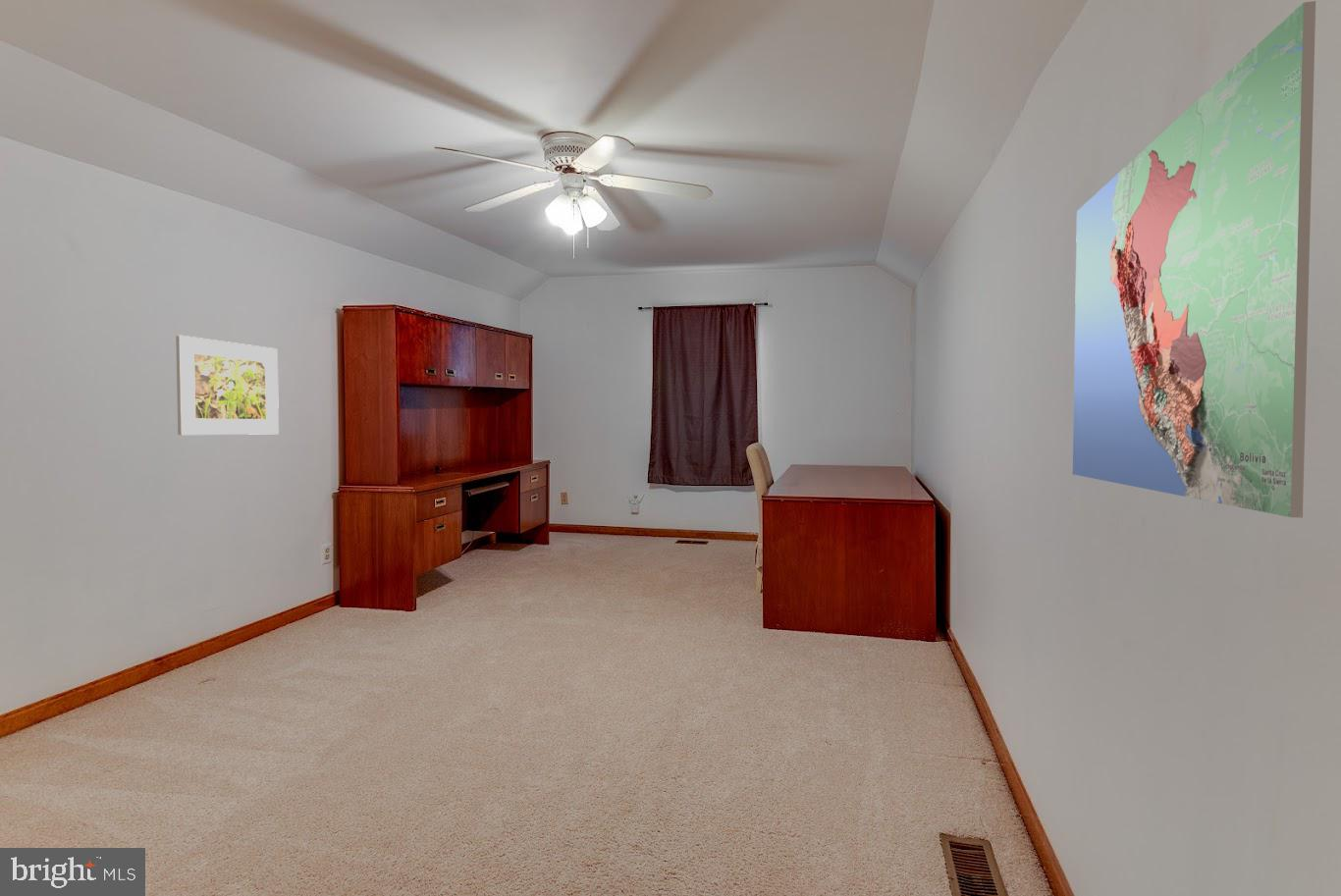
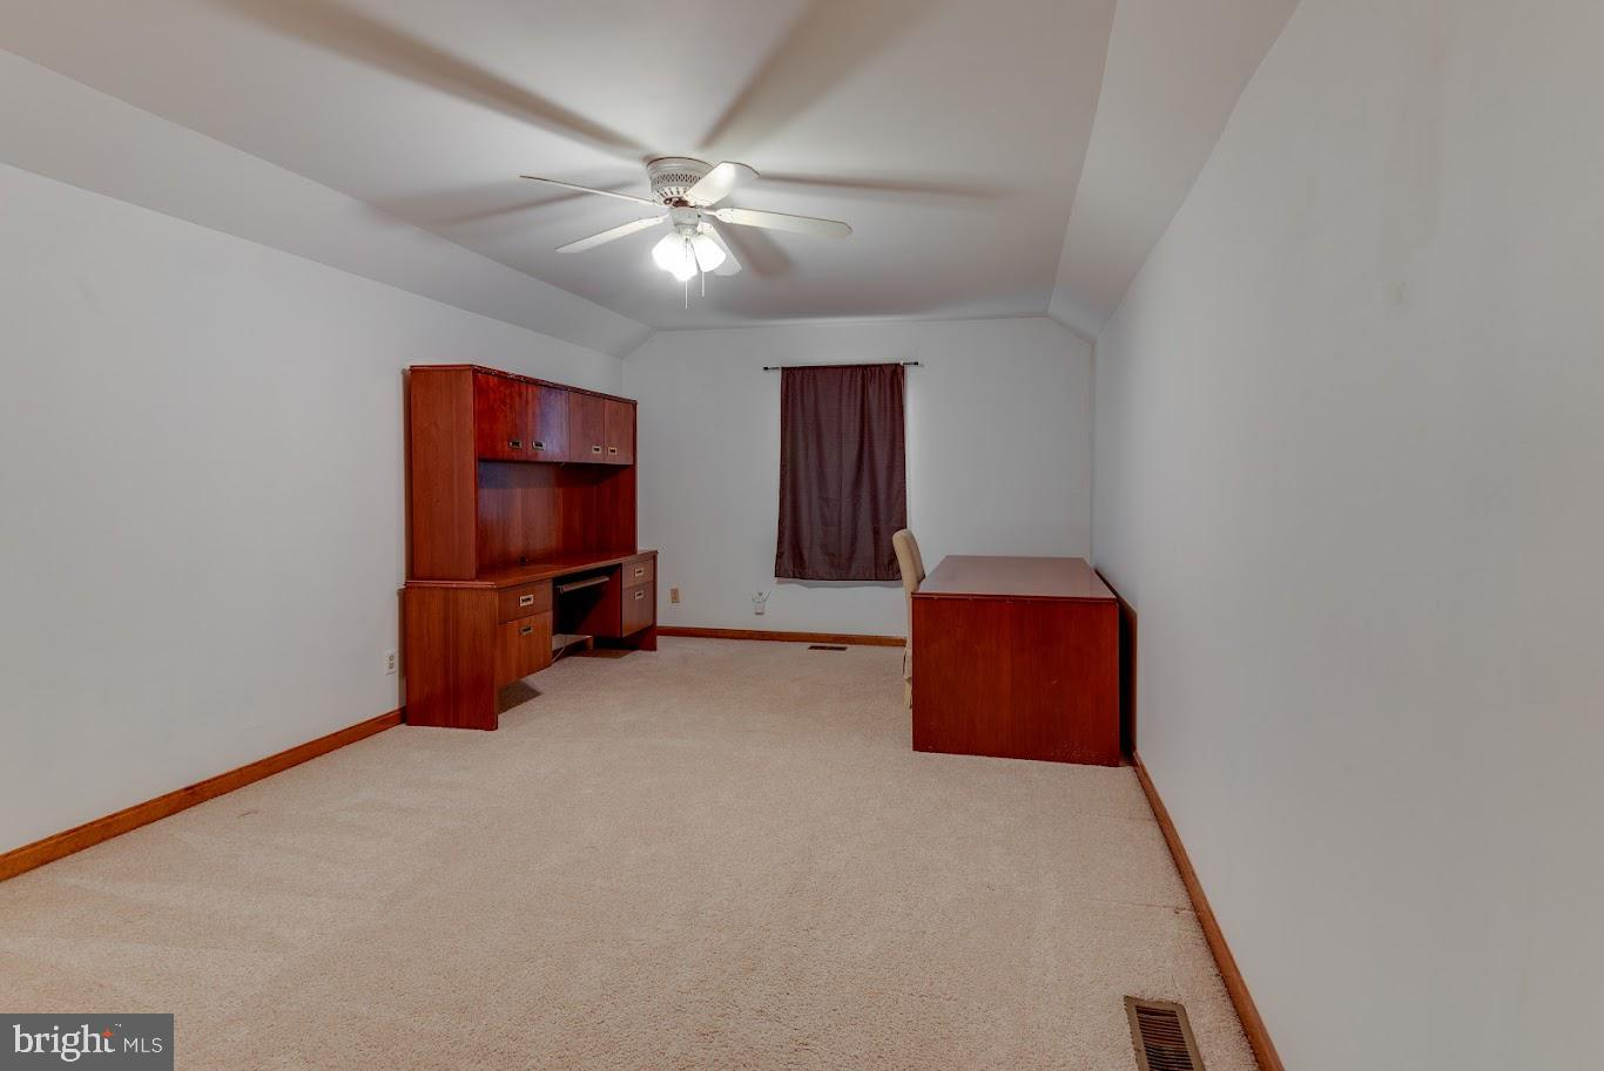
- map [1072,0,1316,518]
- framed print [175,335,280,436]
